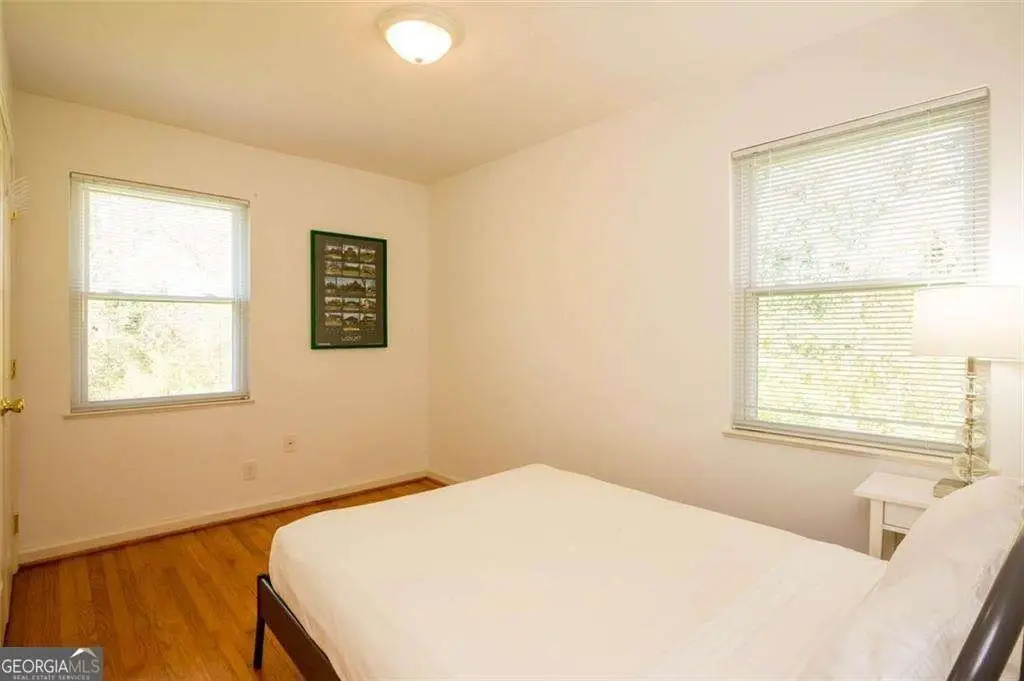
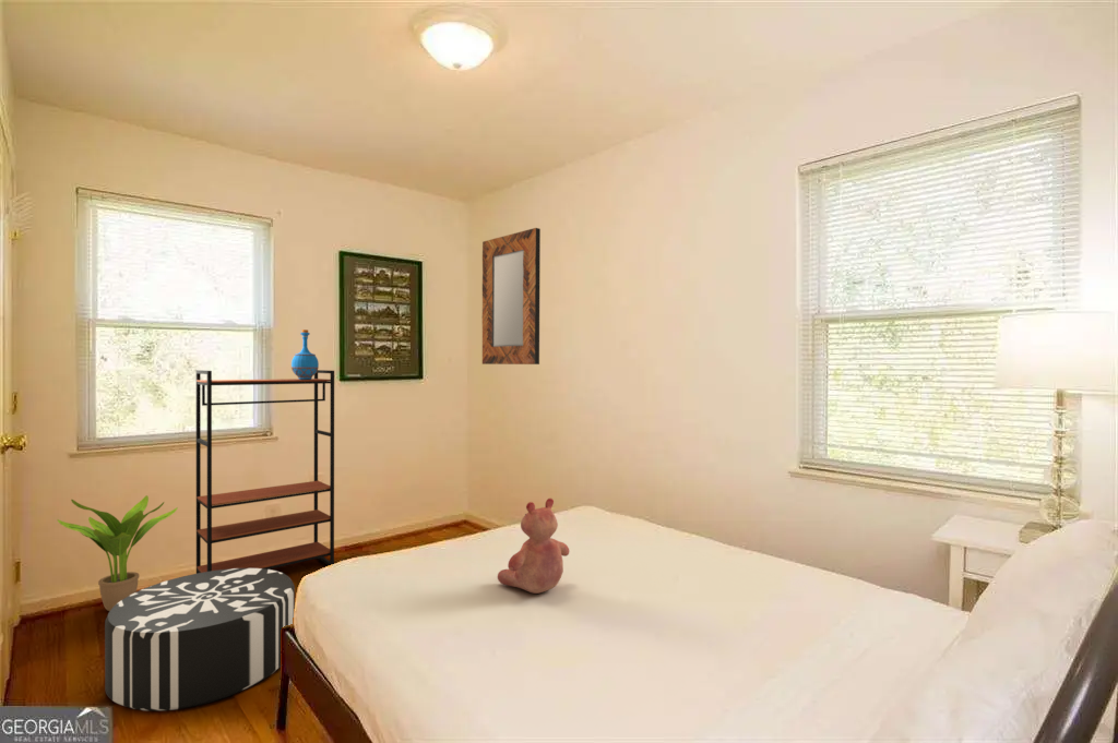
+ home mirror [481,227,542,365]
+ potted plant [56,494,179,612]
+ pouf [104,568,296,711]
+ bottle [290,328,320,380]
+ bookshelf [195,369,335,574]
+ teddy bear [497,498,570,595]
